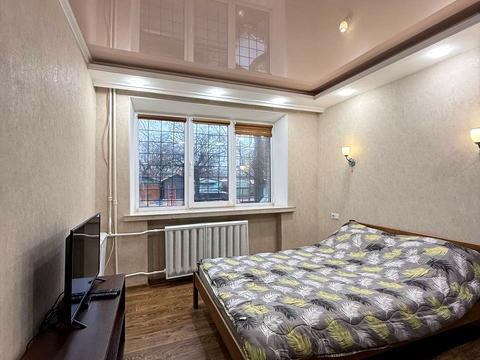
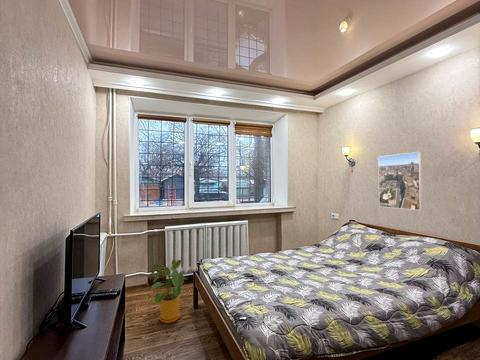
+ house plant [150,258,187,324]
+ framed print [377,151,423,211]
